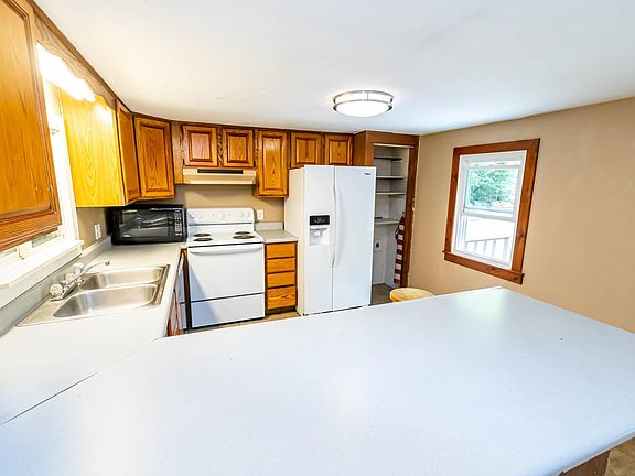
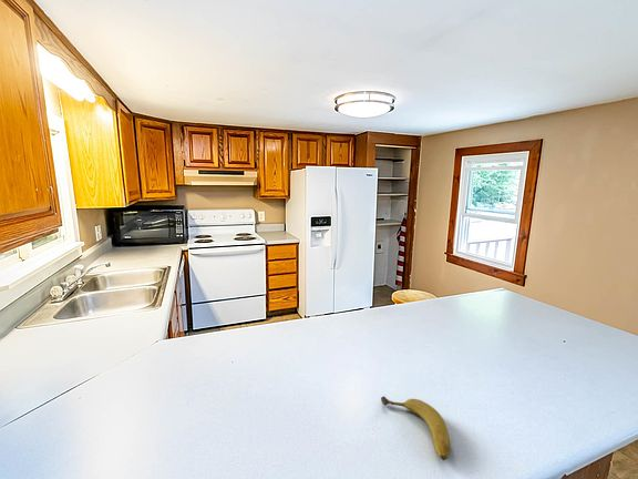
+ fruit [380,395,452,461]
